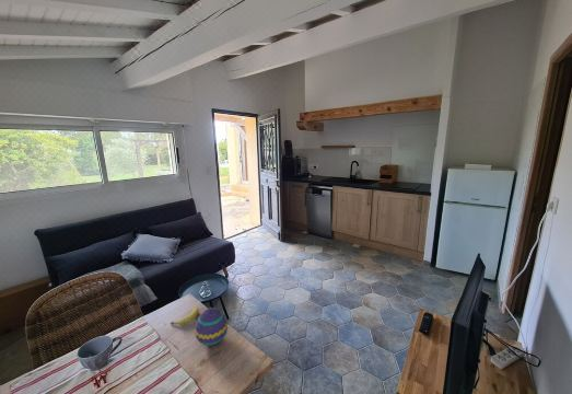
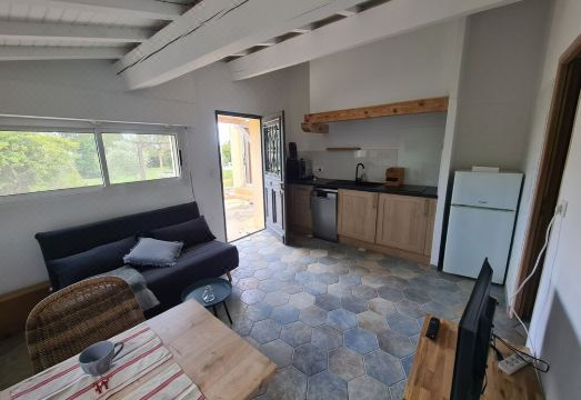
- fruit [170,306,200,326]
- decorative egg [194,306,229,347]
